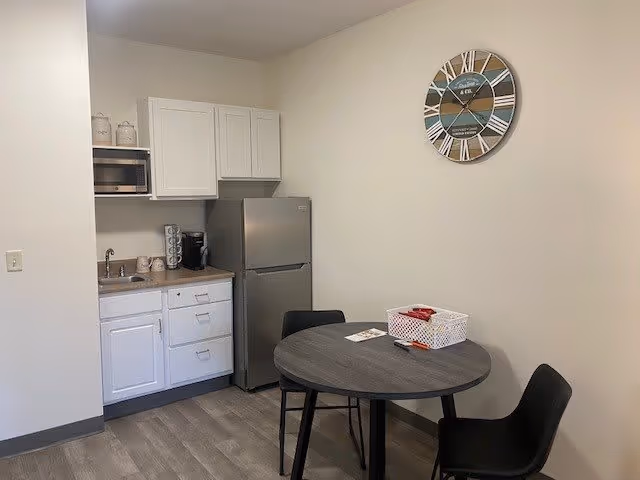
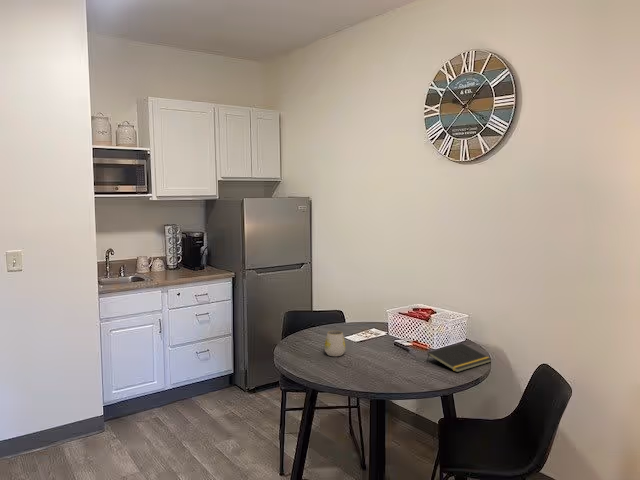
+ mug [324,330,346,357]
+ notepad [426,342,492,373]
